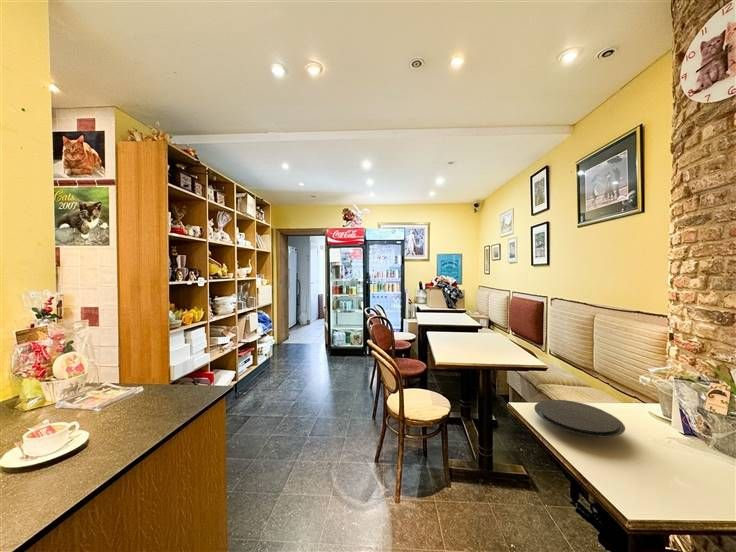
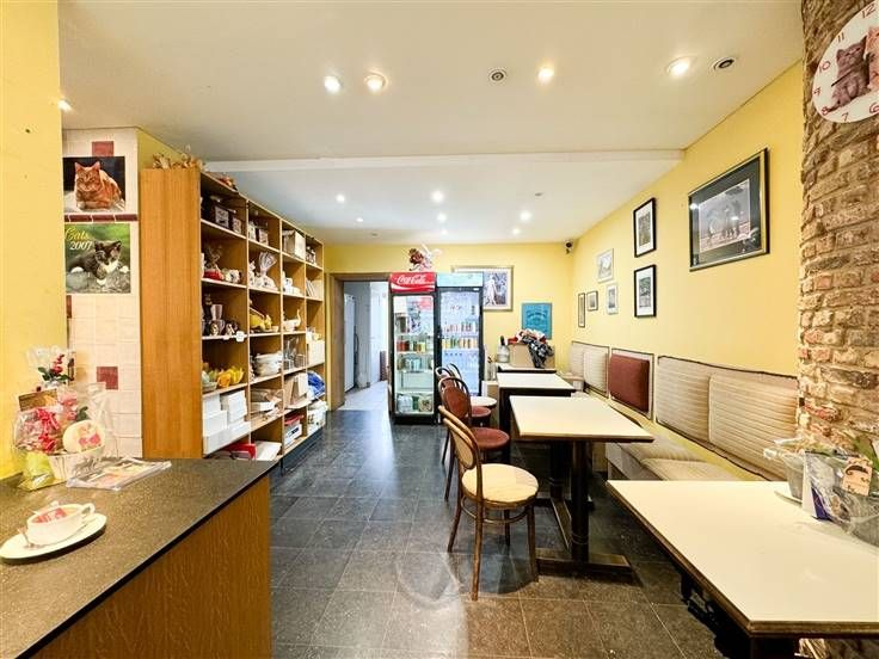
- plate [533,399,626,439]
